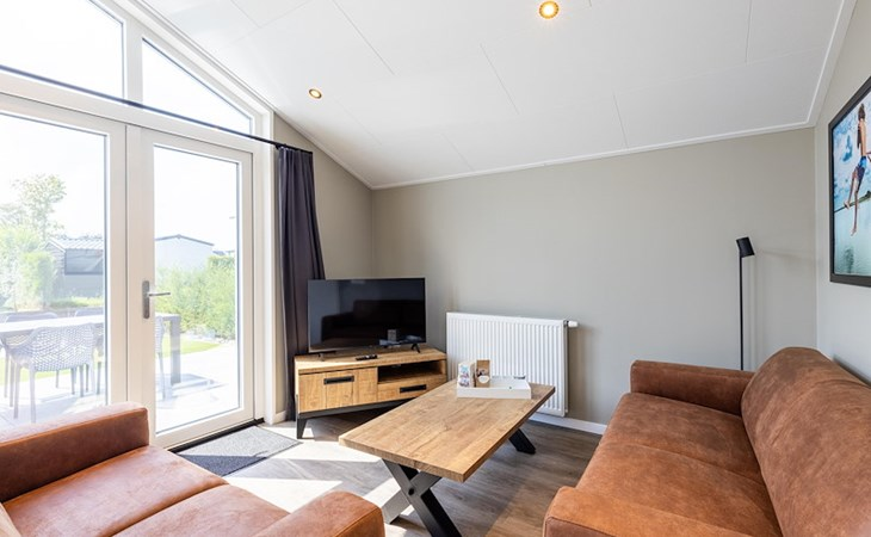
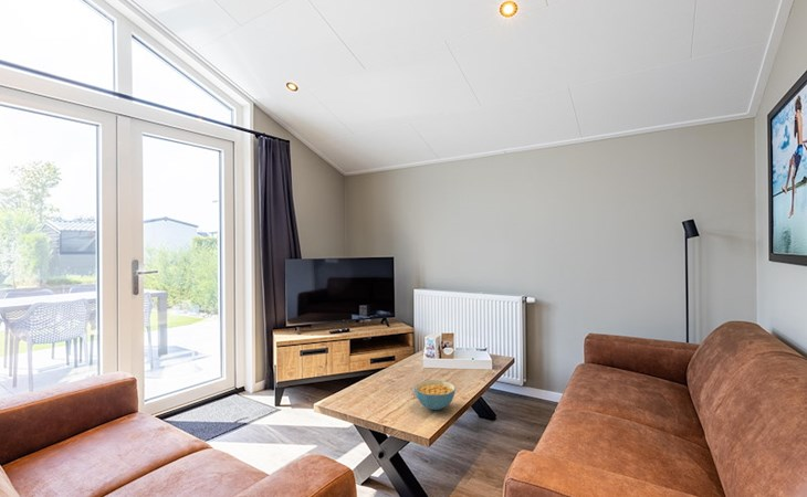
+ cereal bowl [413,379,457,411]
